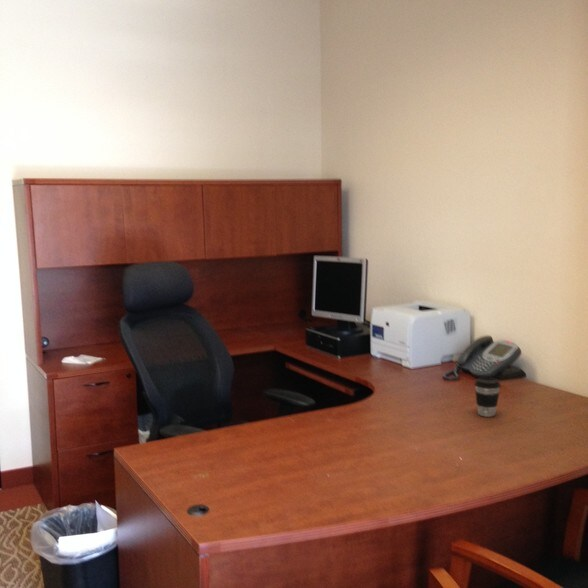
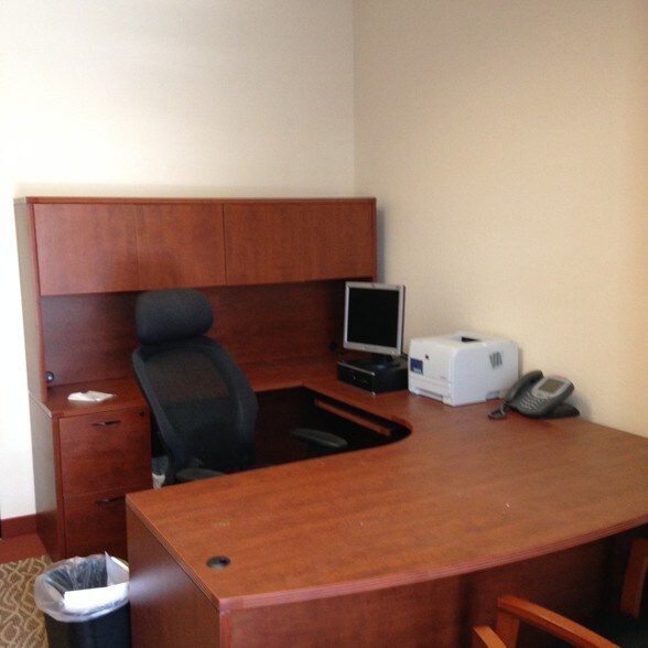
- coffee cup [474,377,501,418]
